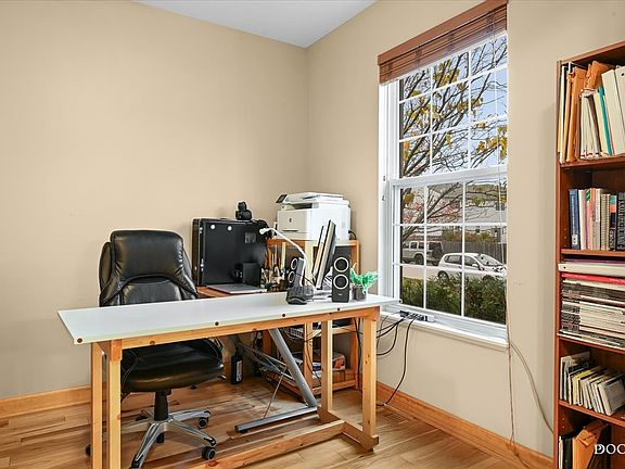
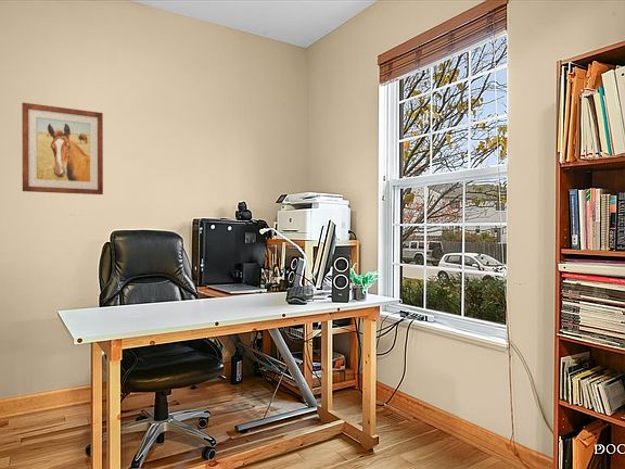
+ wall art [21,102,104,195]
